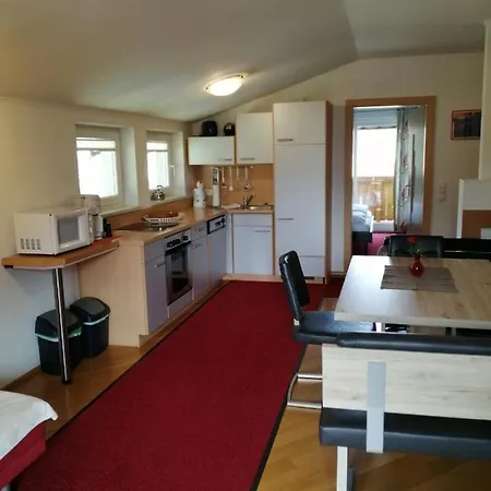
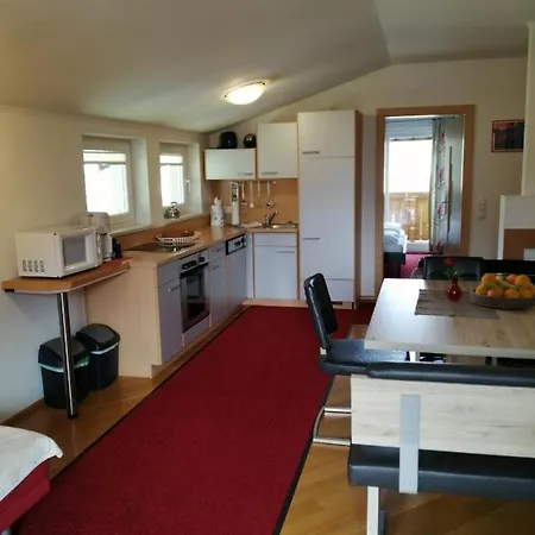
+ fruit bowl [468,272,535,309]
